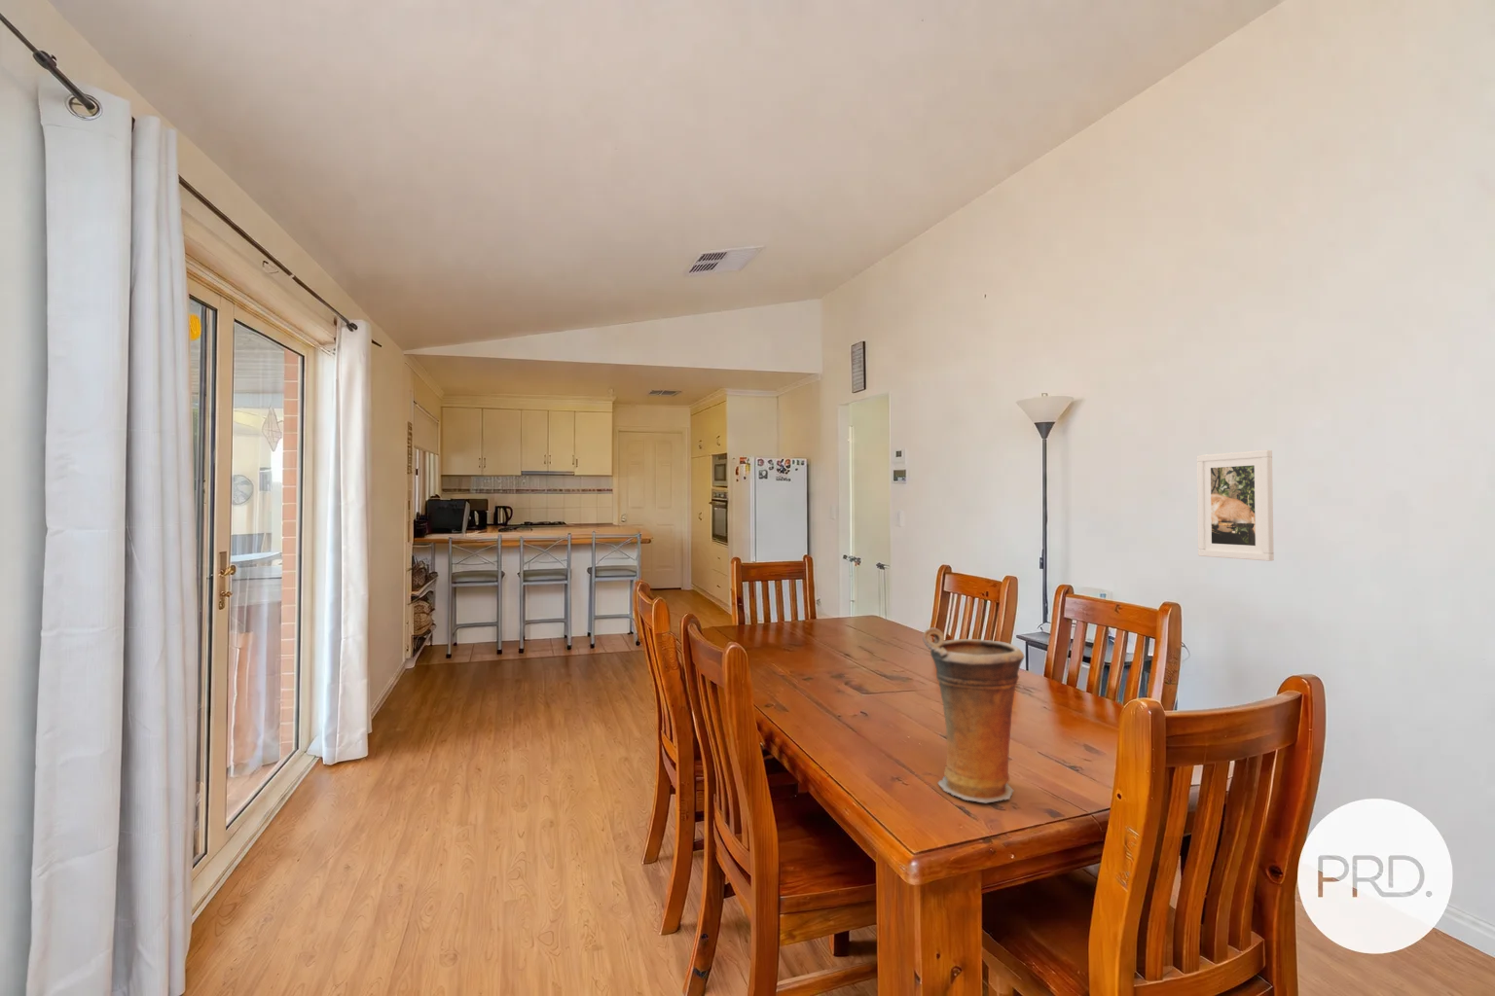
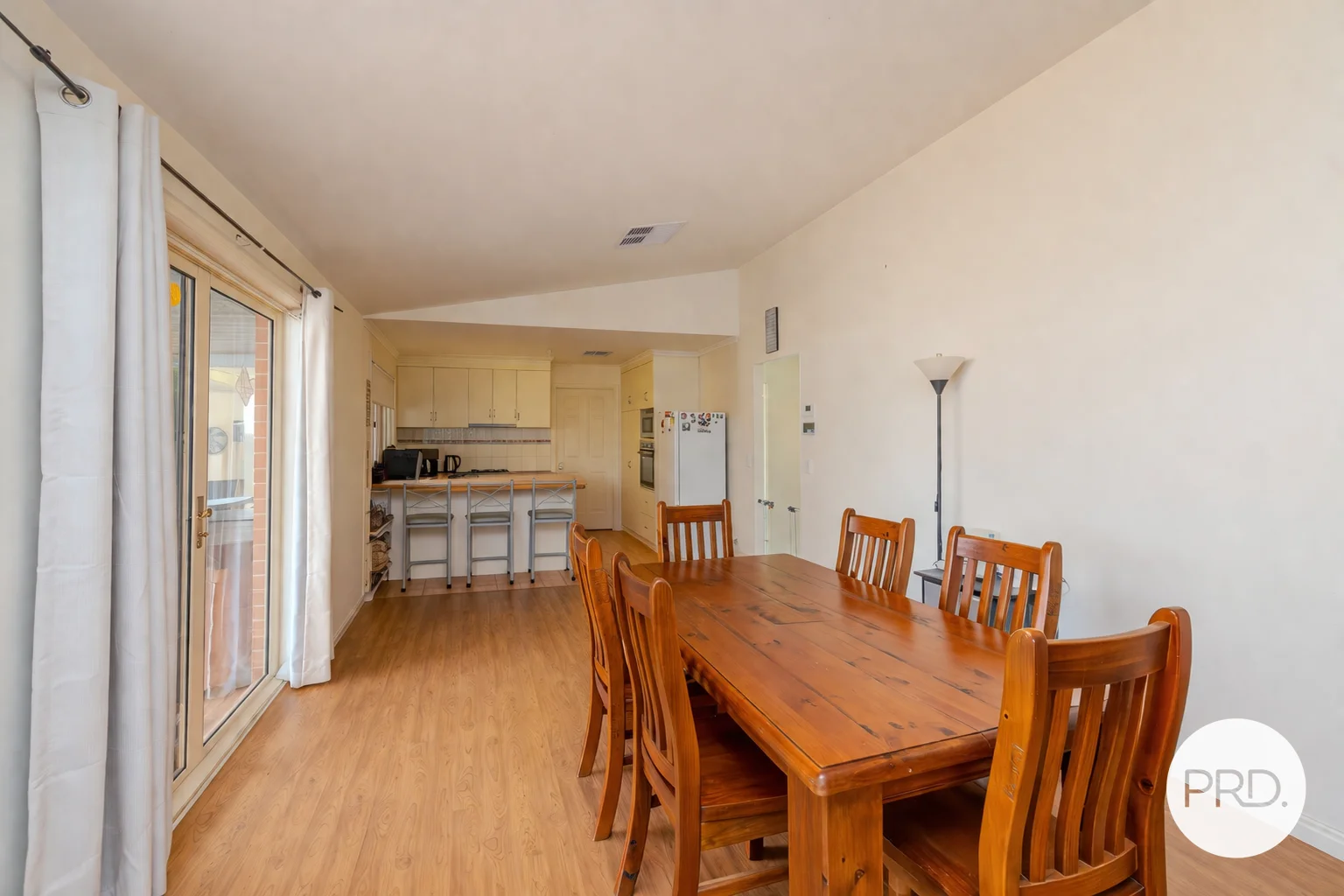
- vase [922,626,1024,804]
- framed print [1196,449,1275,562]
